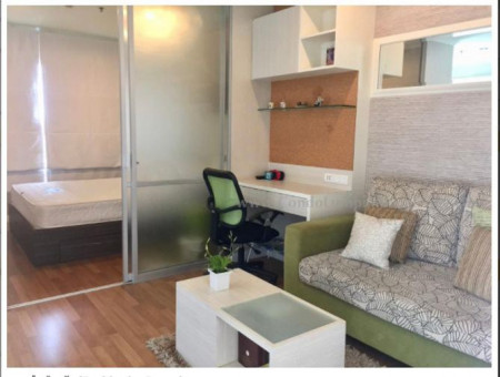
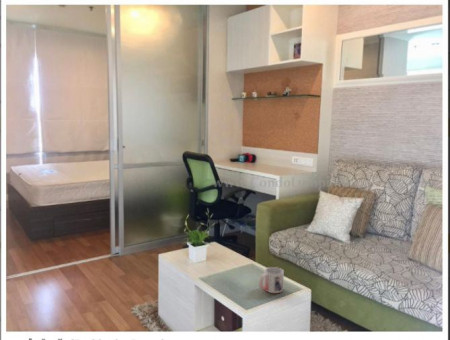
+ mug [258,266,285,294]
